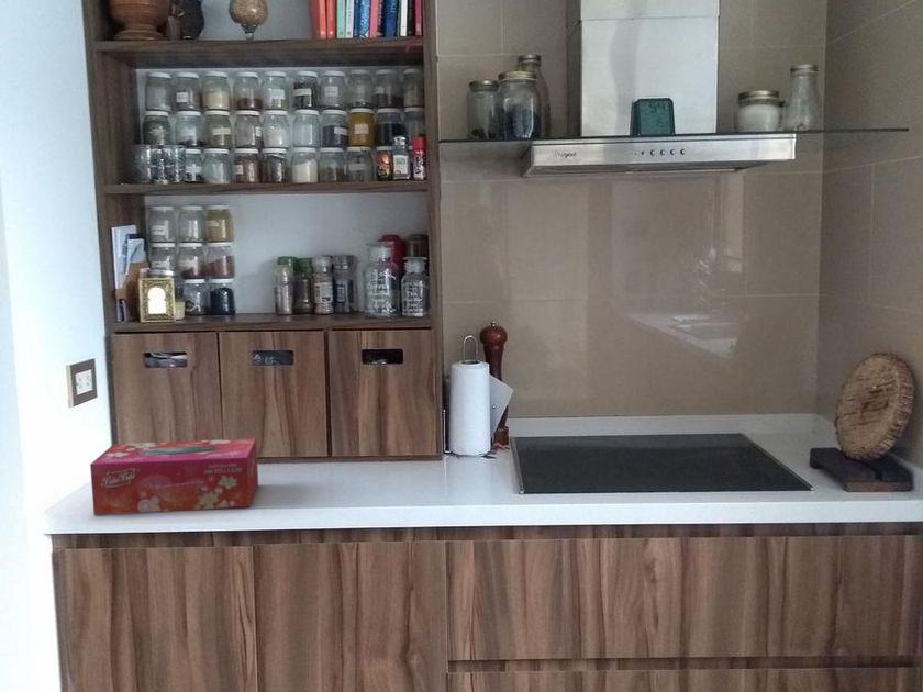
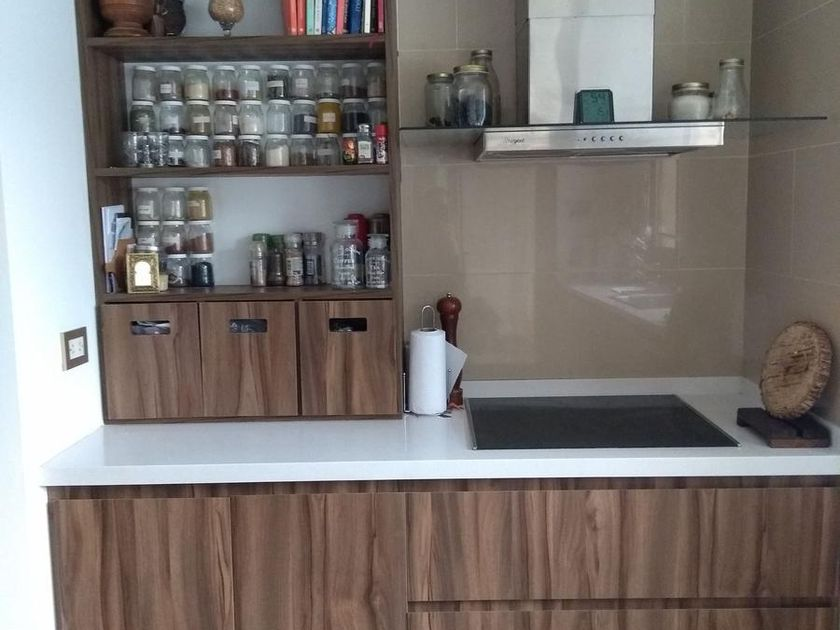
- tissue box [89,437,259,516]
